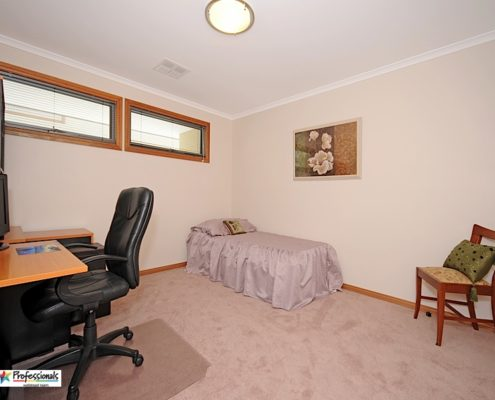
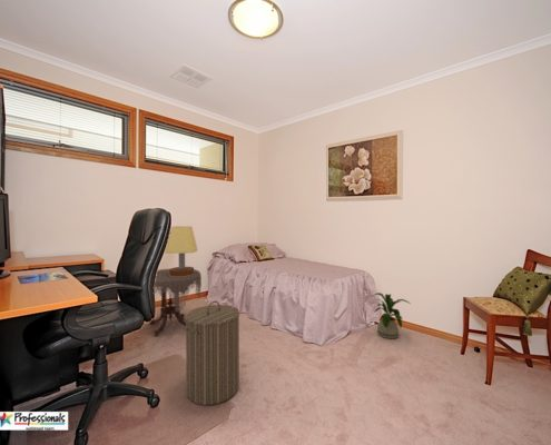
+ side table [148,268,203,337]
+ table lamp [164,226,198,276]
+ house plant [371,291,412,339]
+ laundry hamper [183,300,240,406]
